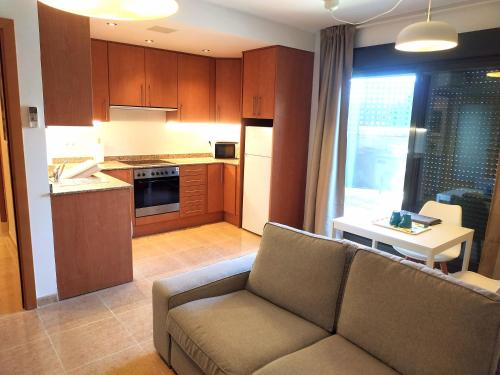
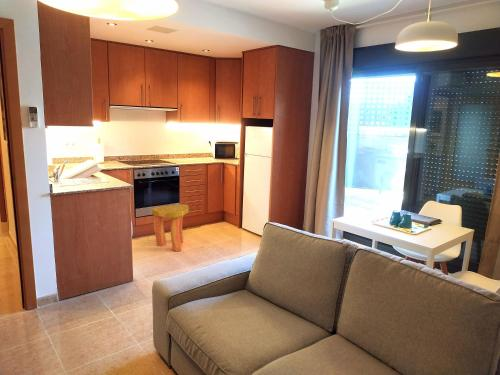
+ stool [151,203,190,252]
